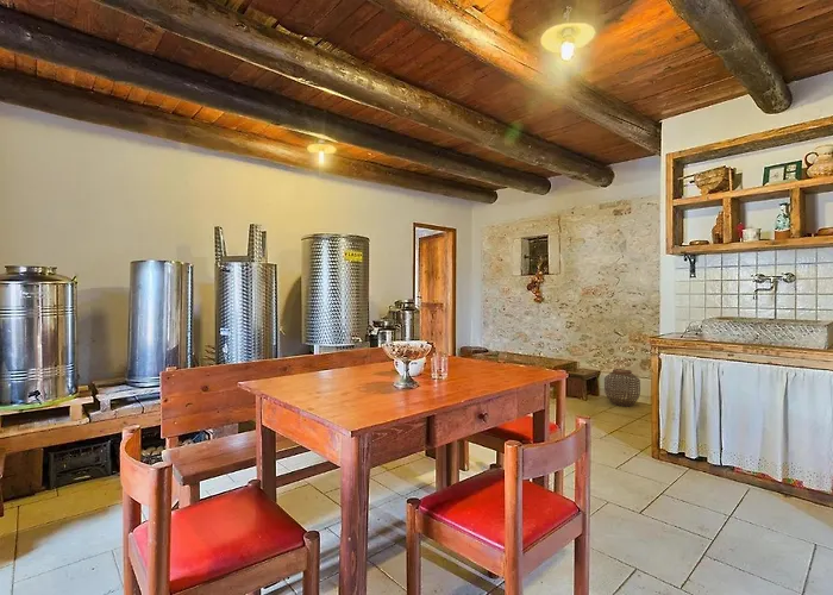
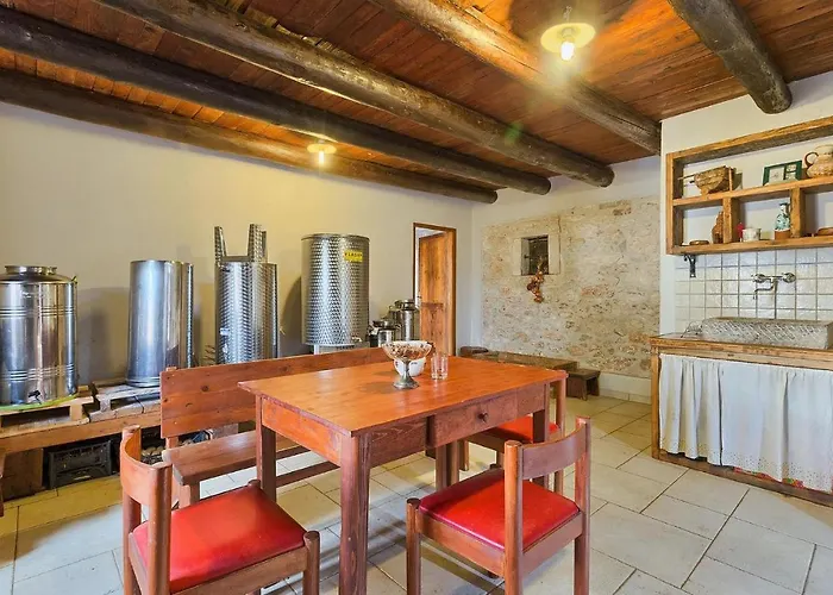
- woven basket [603,368,641,407]
